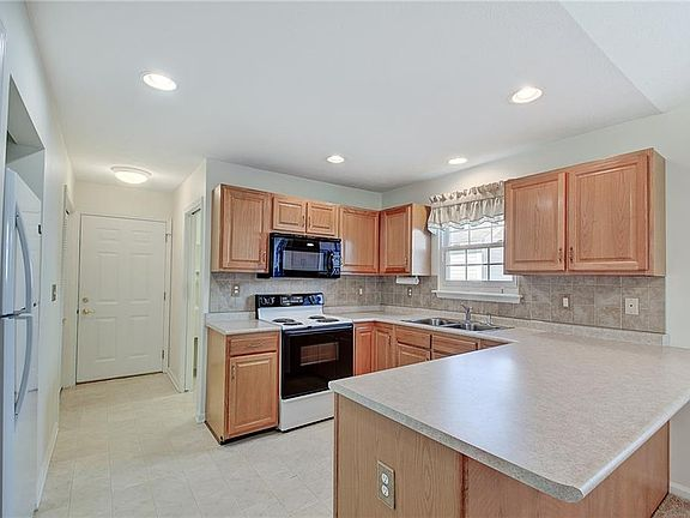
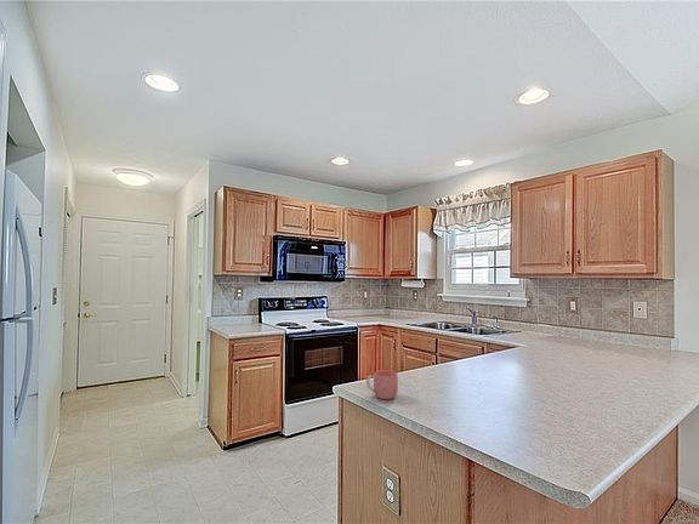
+ mug [365,369,399,400]
